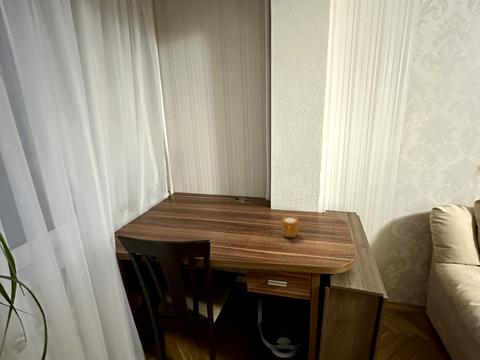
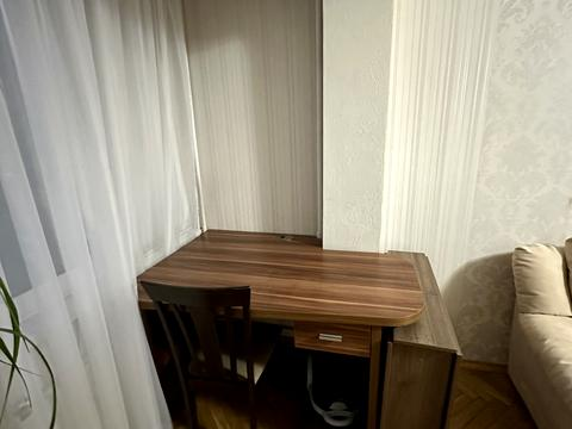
- mug [281,214,299,238]
